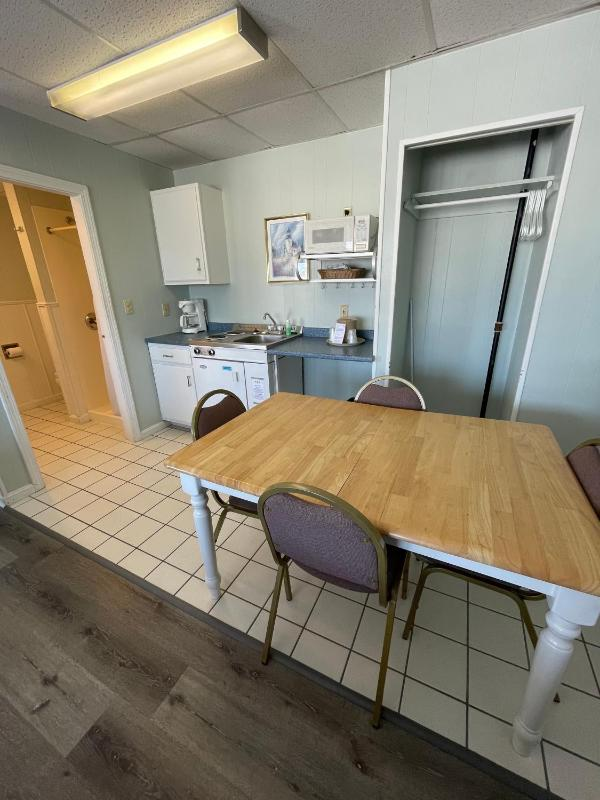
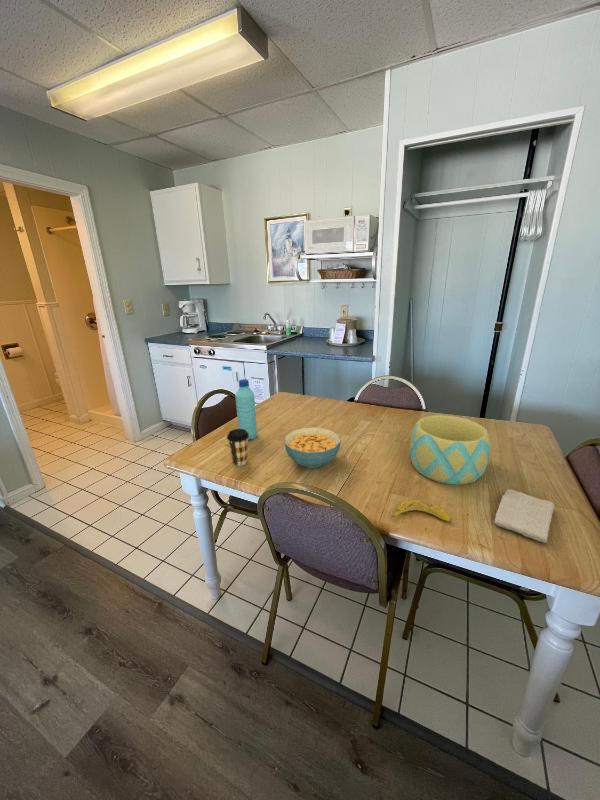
+ cereal bowl [284,426,342,469]
+ washcloth [493,489,555,544]
+ coffee cup [226,428,249,467]
+ bowl [409,414,492,486]
+ water bottle [234,378,258,441]
+ banana [387,499,452,522]
